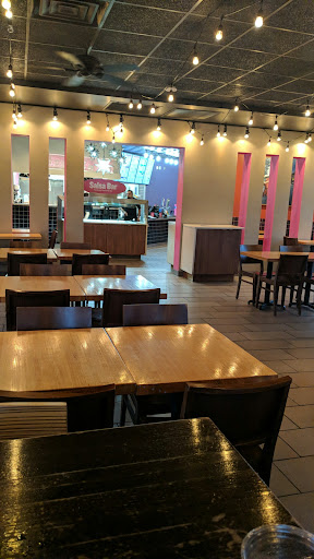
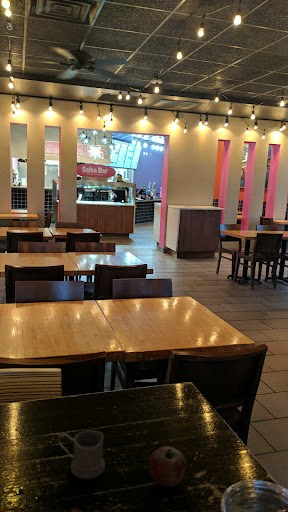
+ mug [57,430,106,480]
+ apple [148,445,188,488]
